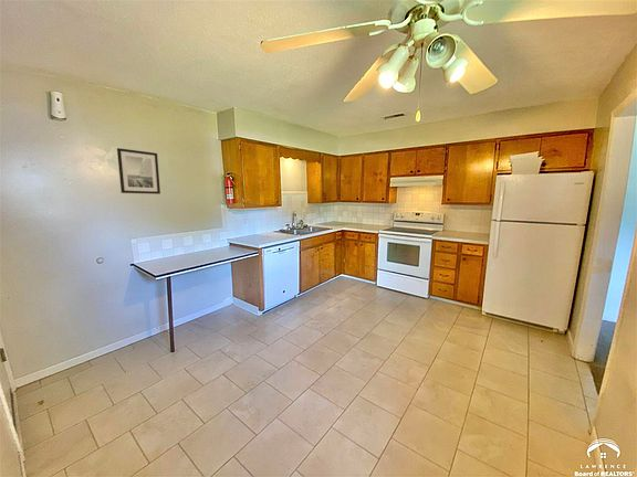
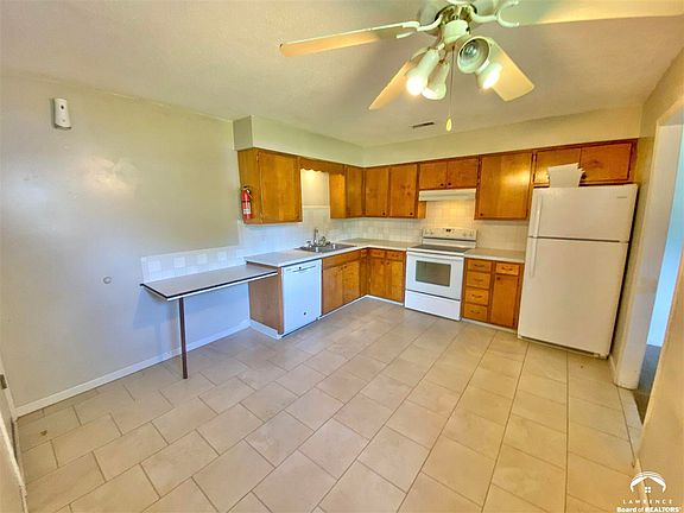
- wall art [116,147,161,195]
